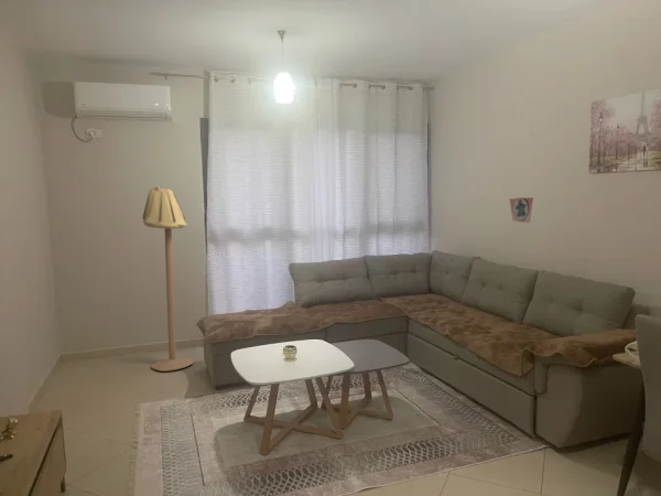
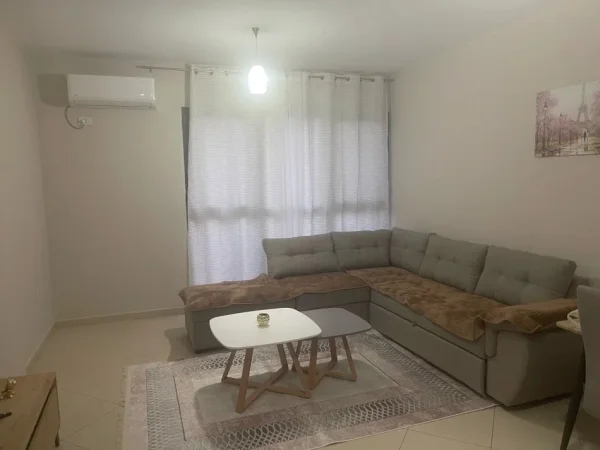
- animal cookie [508,196,534,224]
- floor lamp [141,185,194,373]
